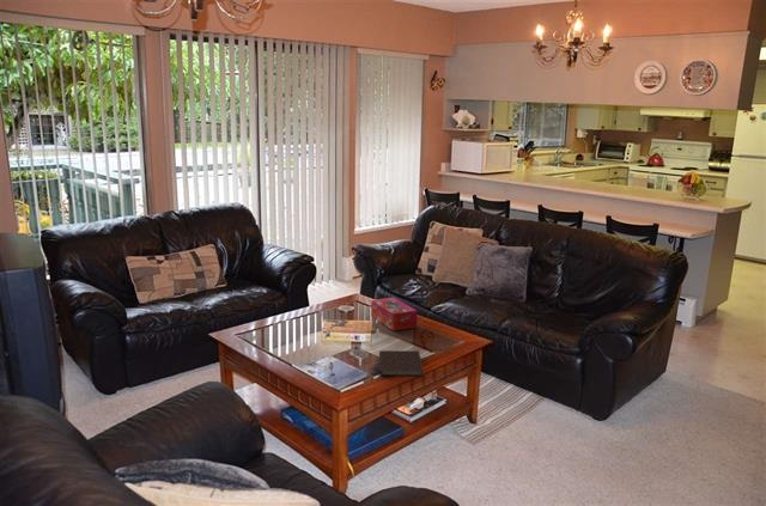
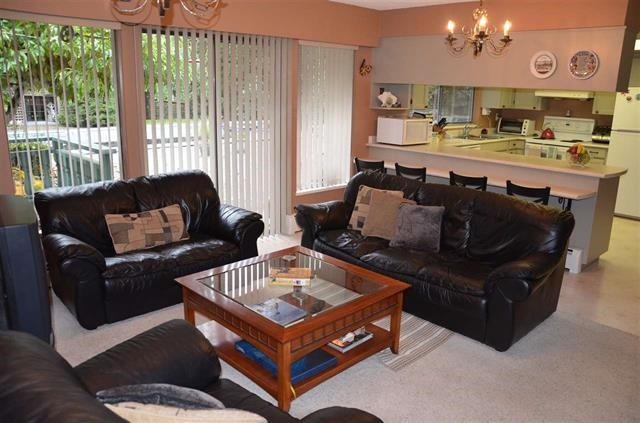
- tissue box [370,297,419,331]
- notebook [378,349,424,378]
